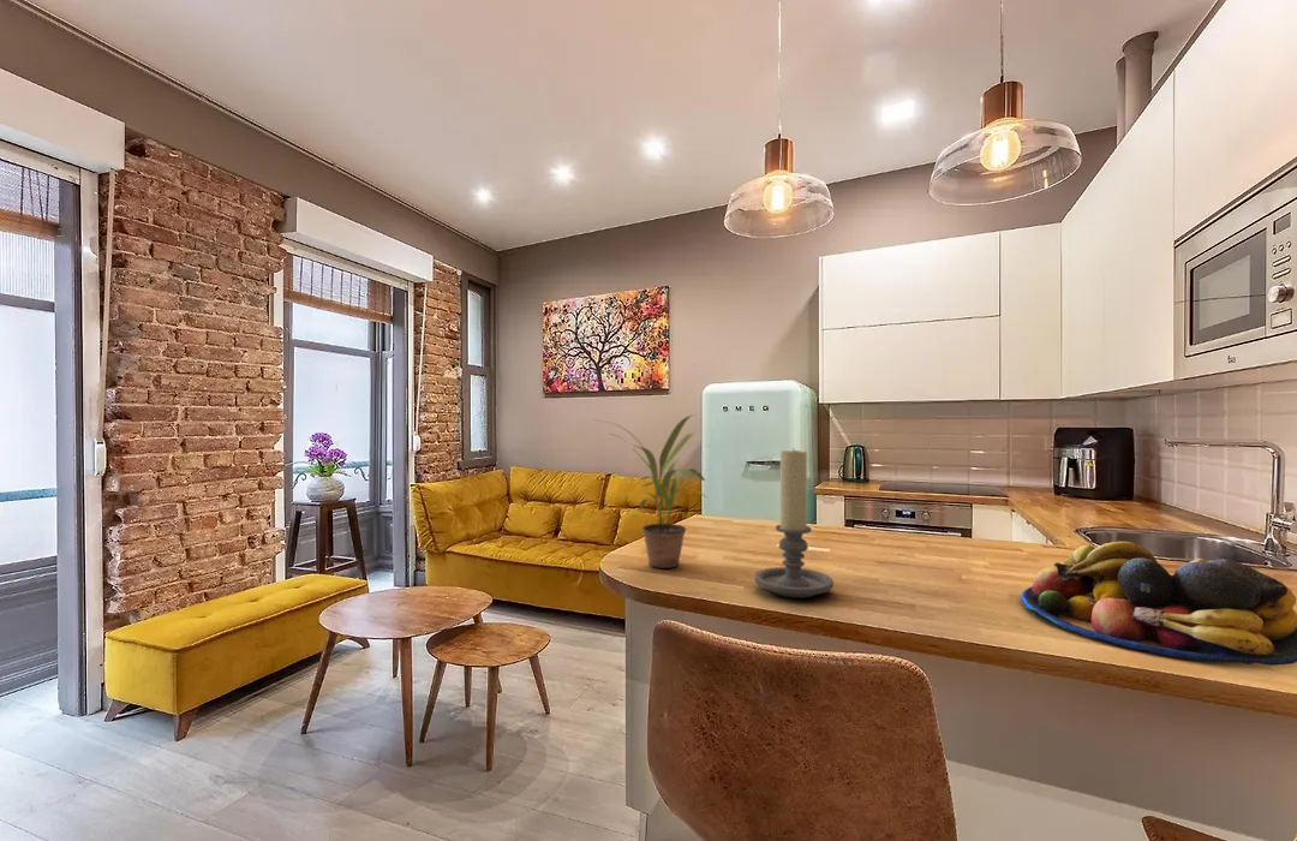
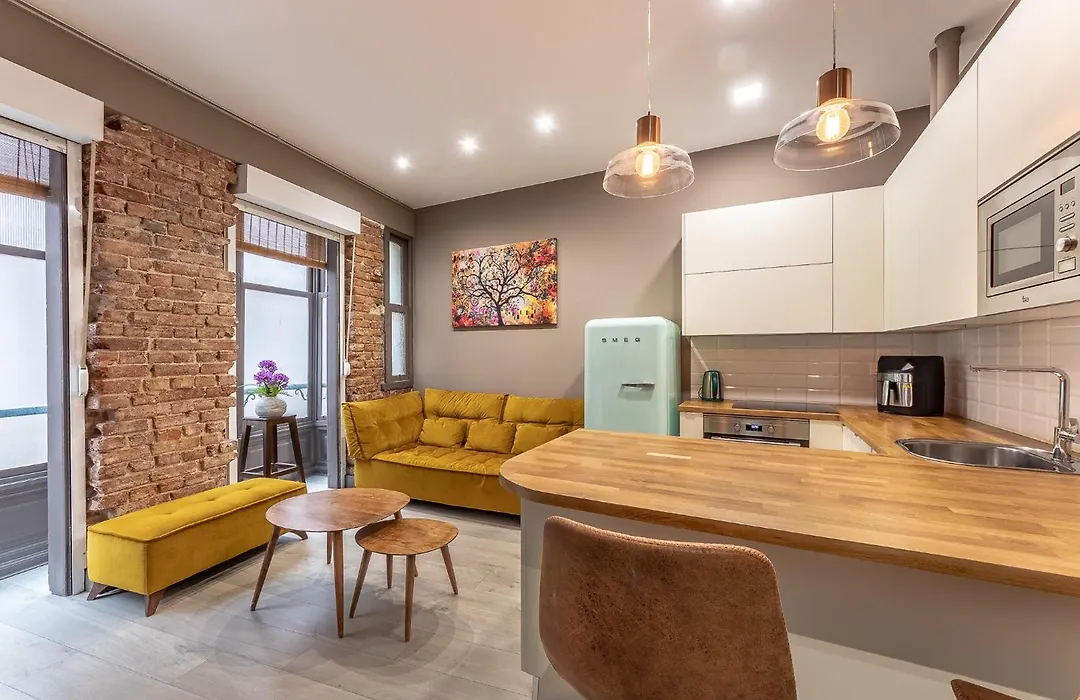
- potted plant [593,413,713,569]
- candle holder [753,447,835,598]
- fruit bowl [1020,541,1297,667]
